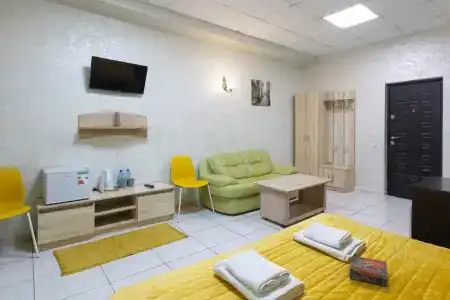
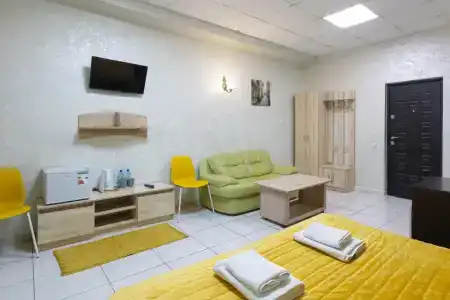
- book [349,255,389,287]
